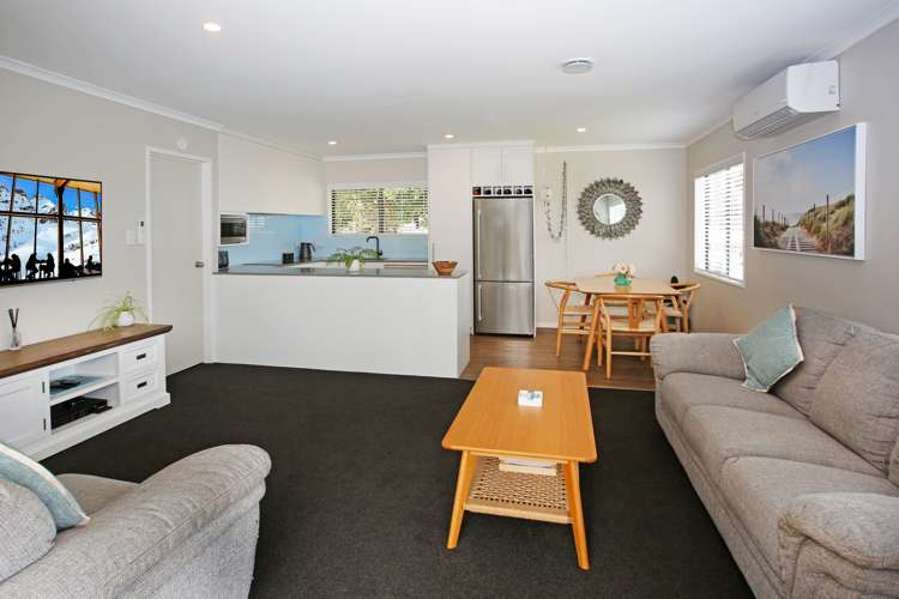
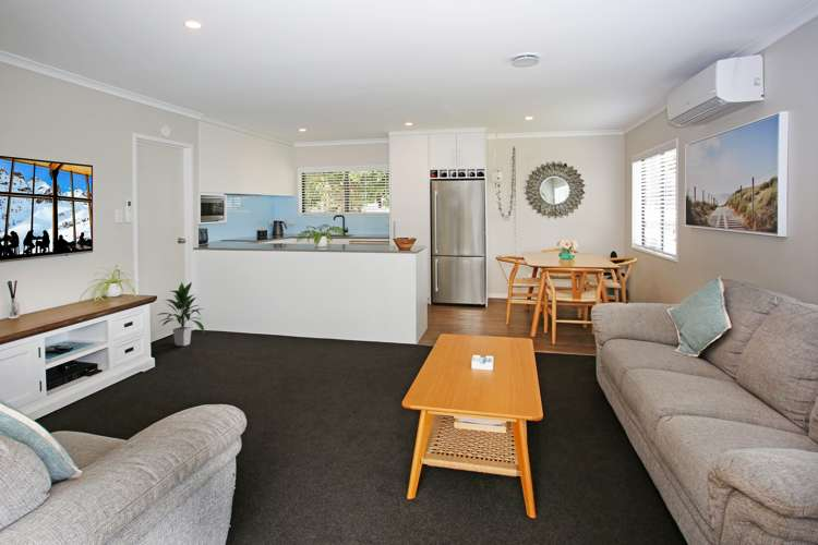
+ indoor plant [157,281,206,347]
